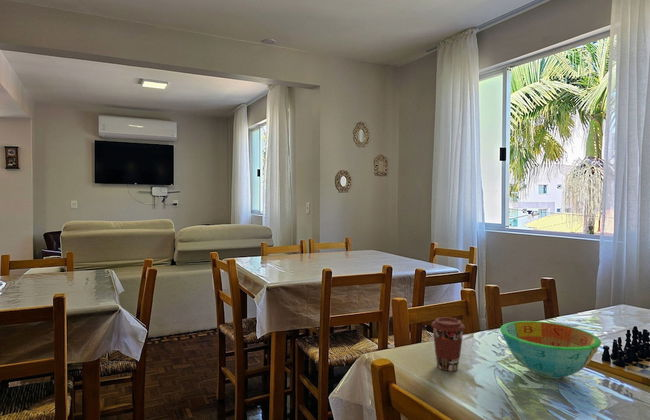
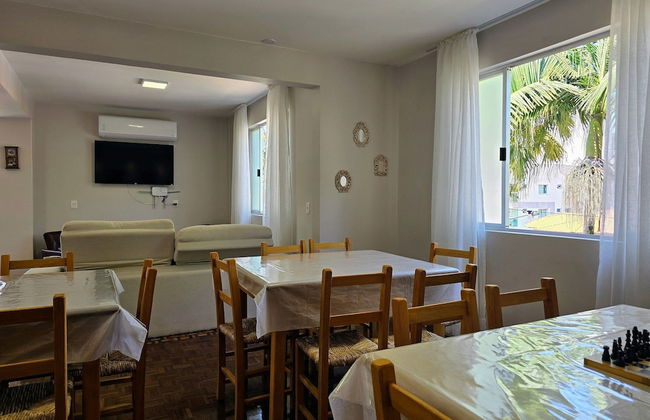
- coffee cup [430,316,466,372]
- bowl [499,320,602,380]
